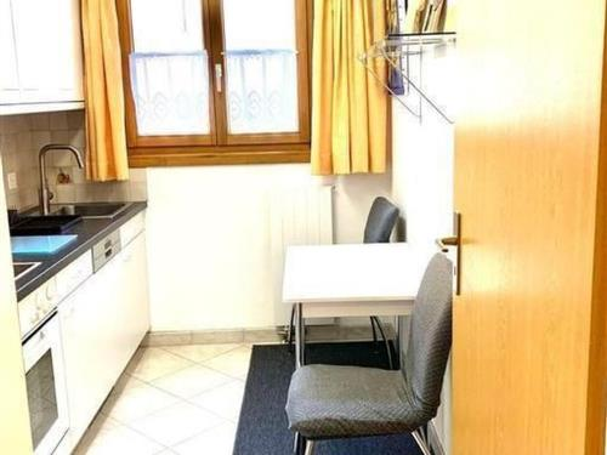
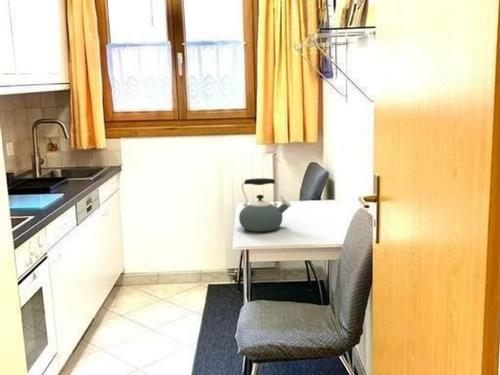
+ kettle [238,177,292,233]
